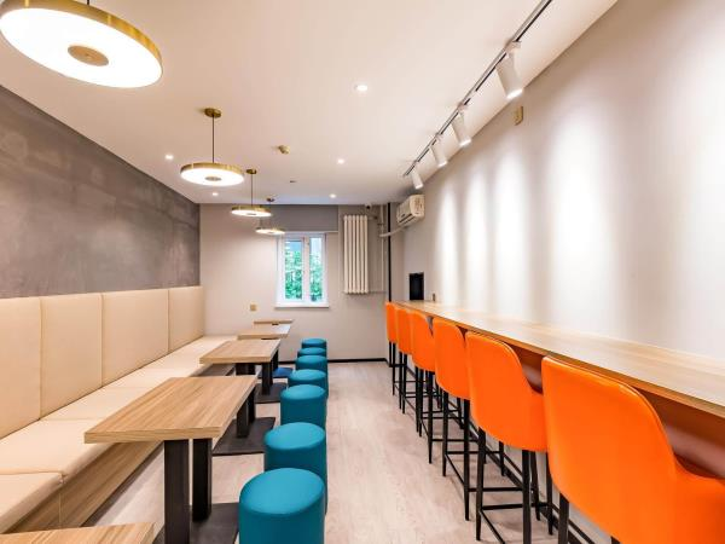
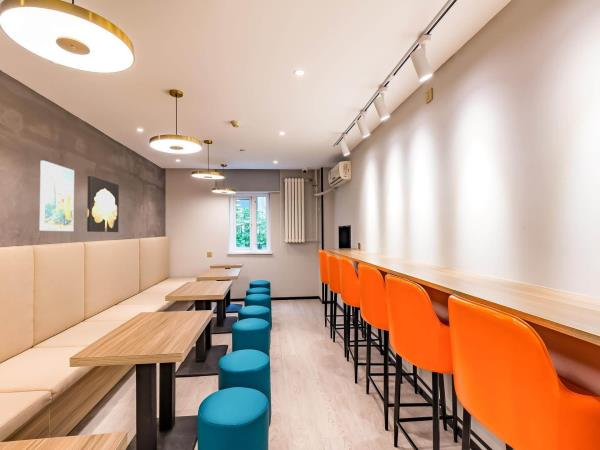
+ wall art [86,175,120,233]
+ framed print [39,160,75,232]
